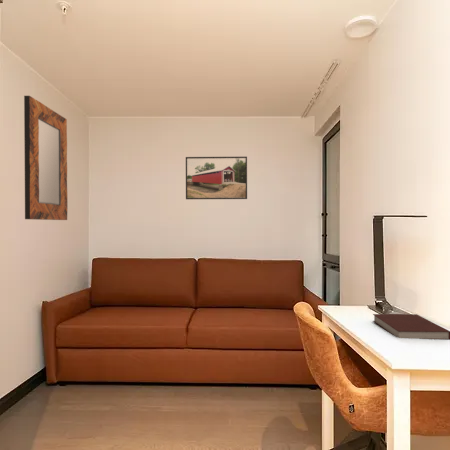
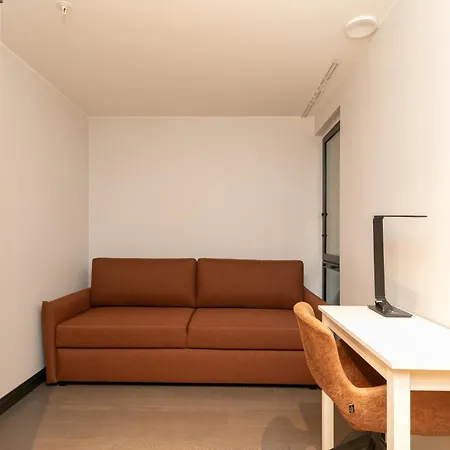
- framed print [185,156,248,200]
- home mirror [23,95,68,221]
- notebook [372,313,450,341]
